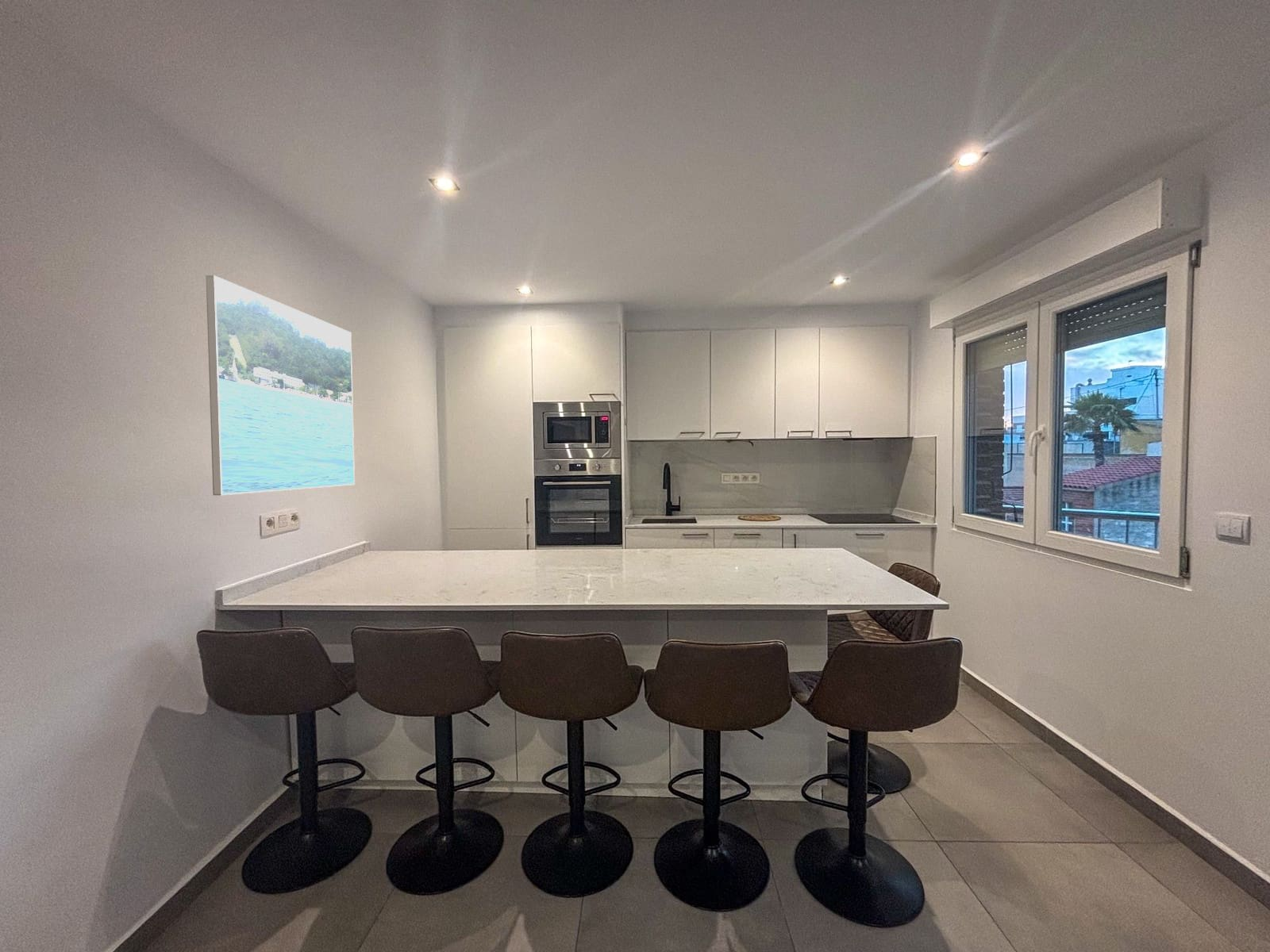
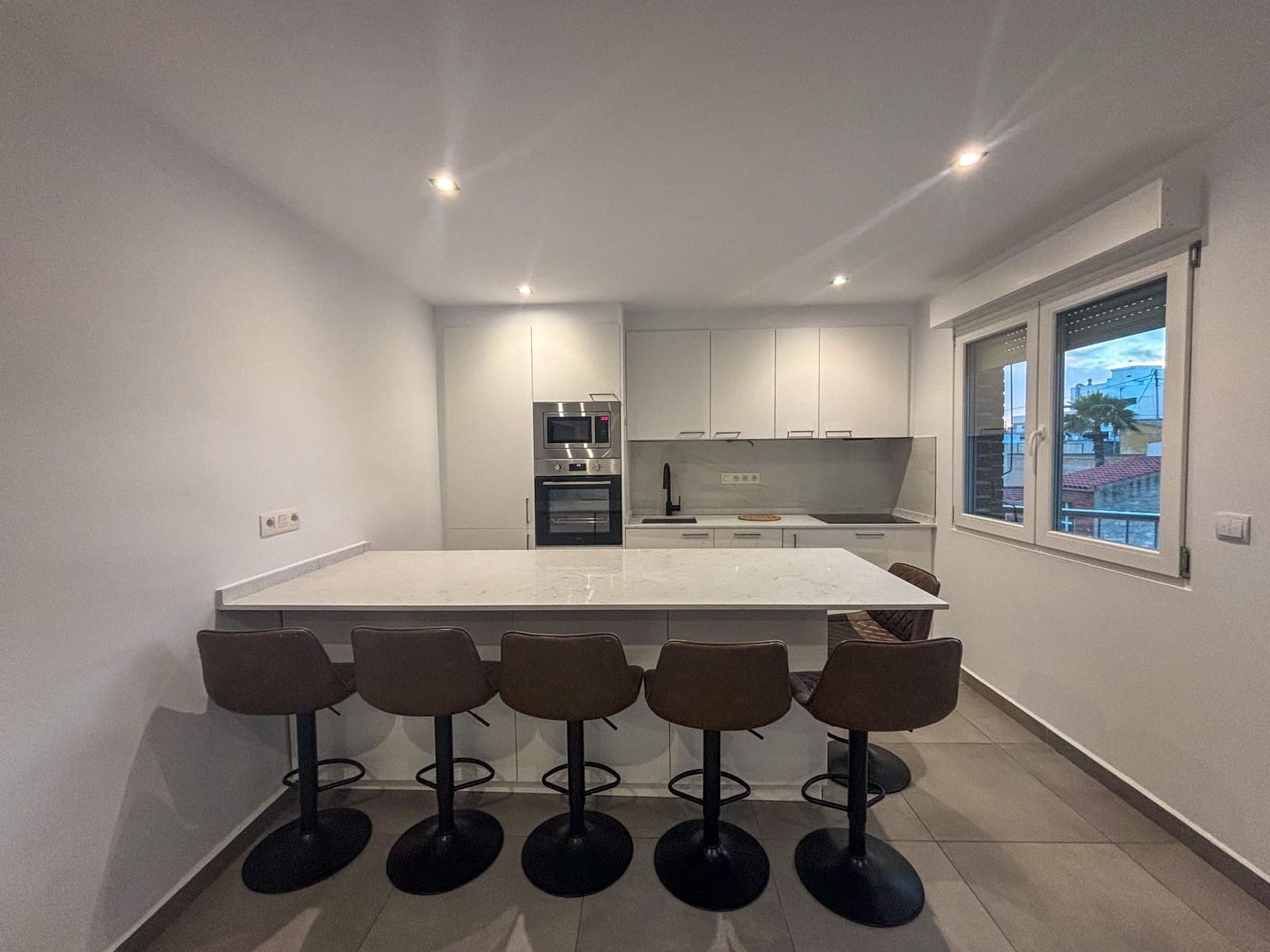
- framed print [205,274,356,496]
